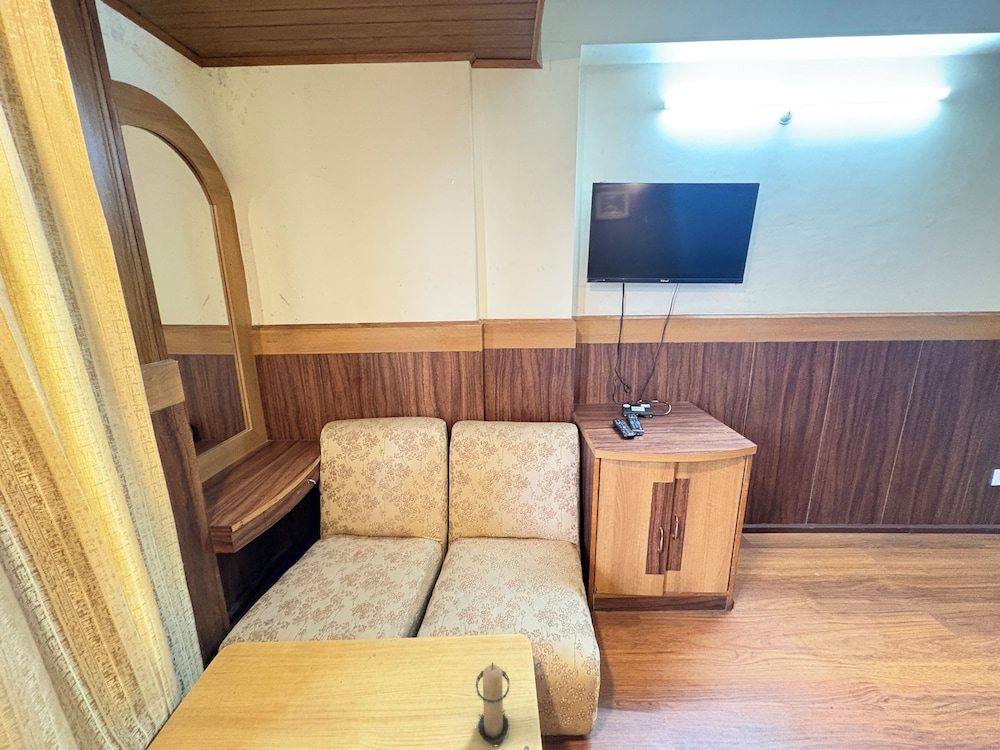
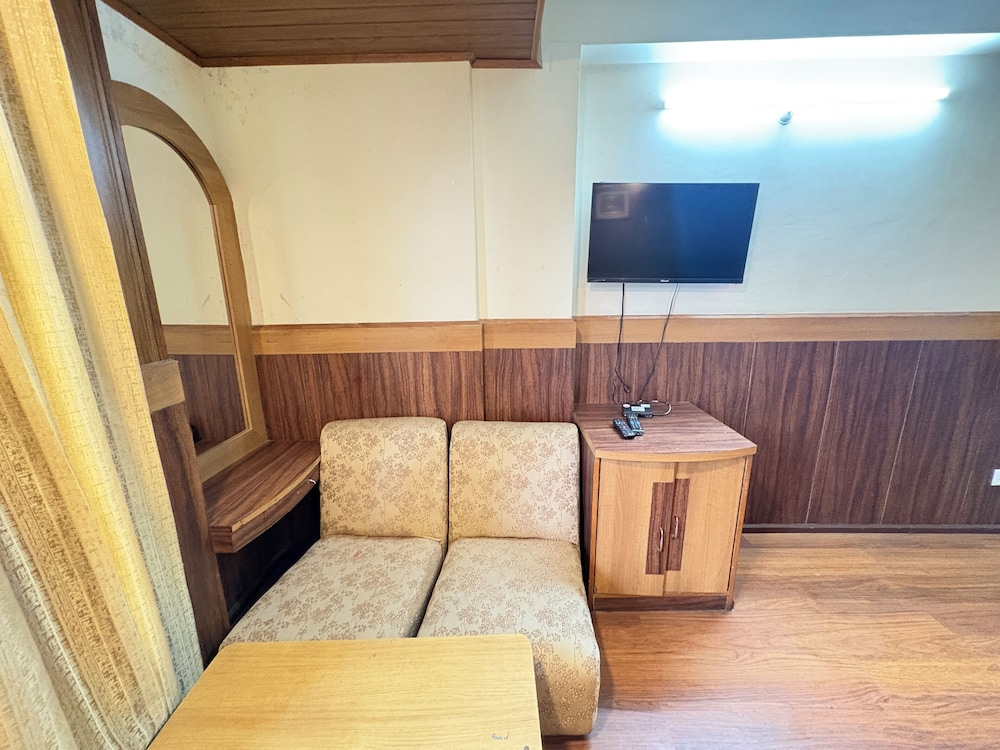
- candle [474,661,512,744]
